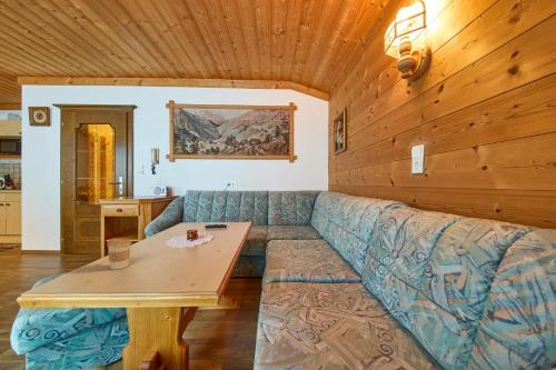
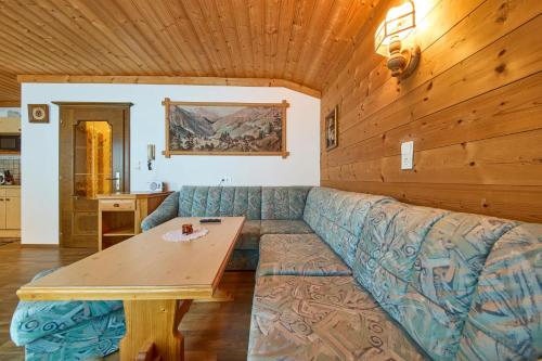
- coffee cup [106,237,132,271]
